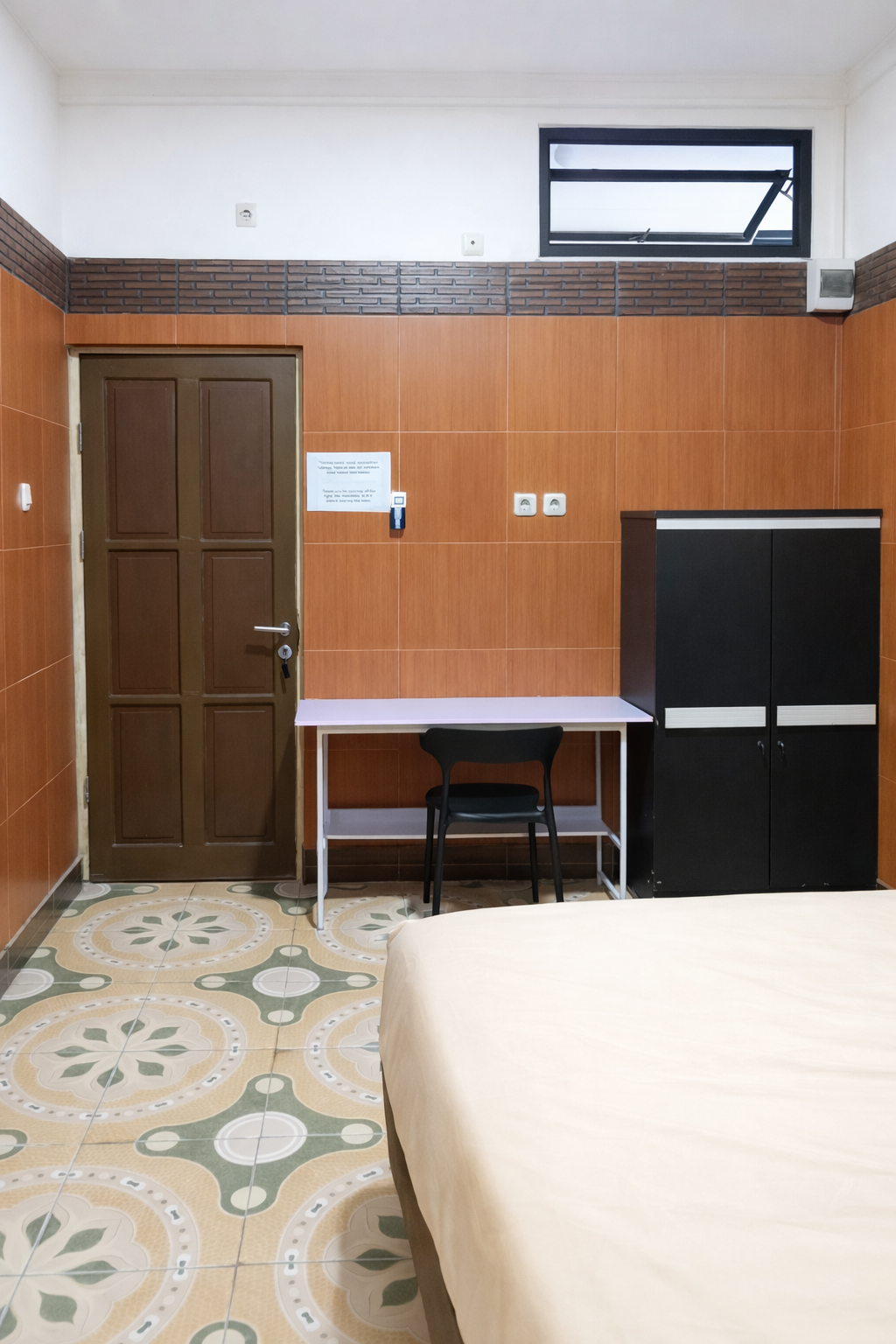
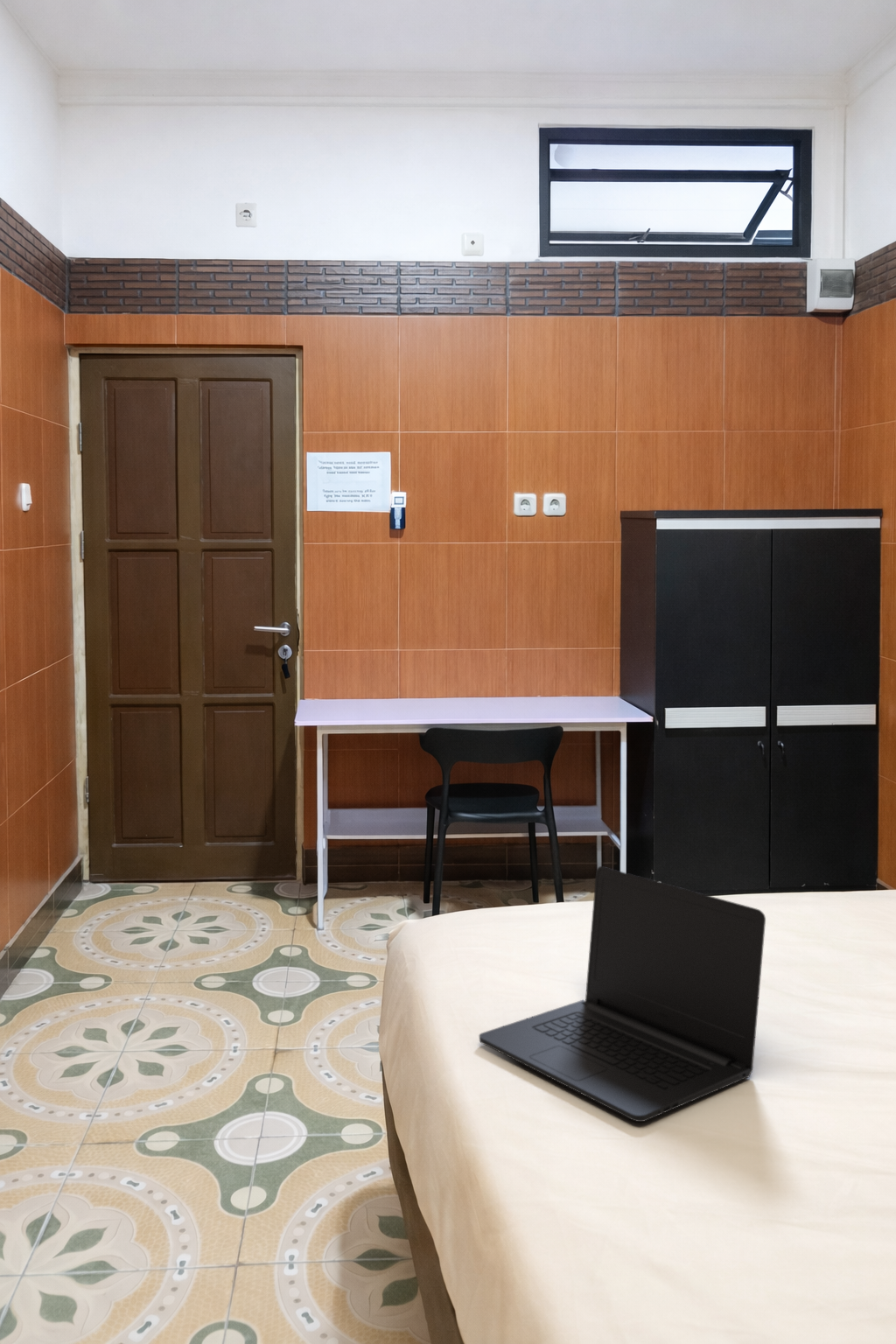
+ laptop [478,865,767,1123]
